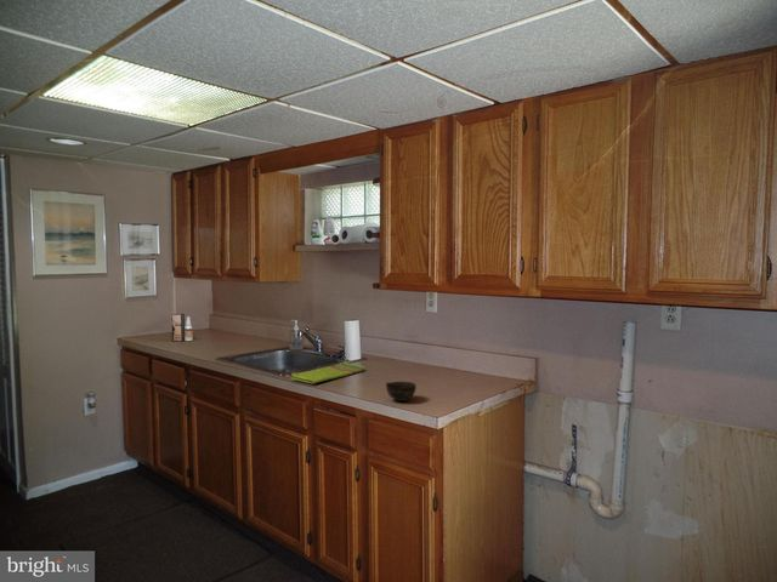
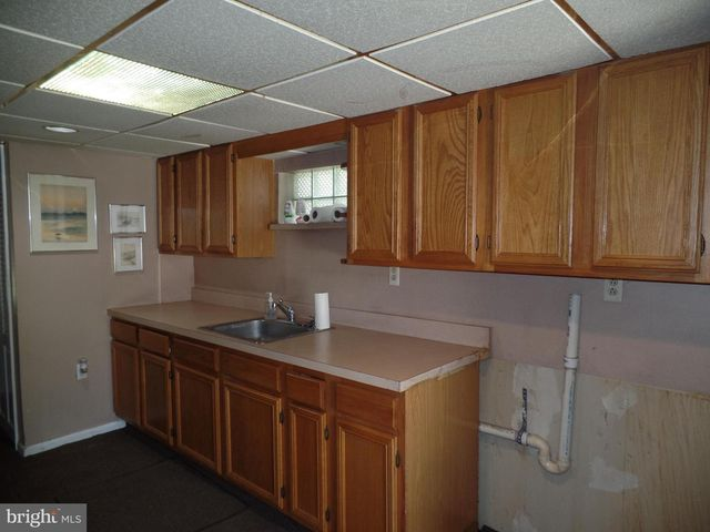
- spray bottle [171,313,194,343]
- cup [385,381,418,403]
- dish towel [290,360,367,384]
